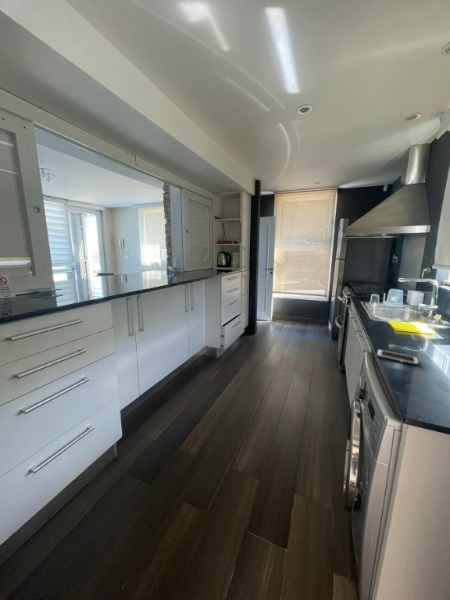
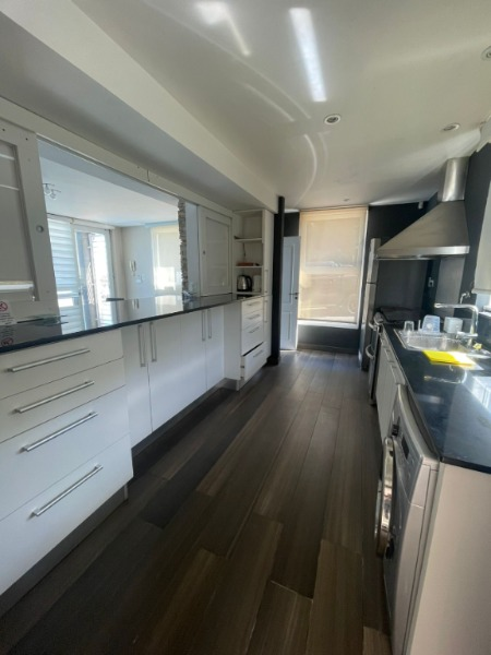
- cell phone [375,348,420,366]
